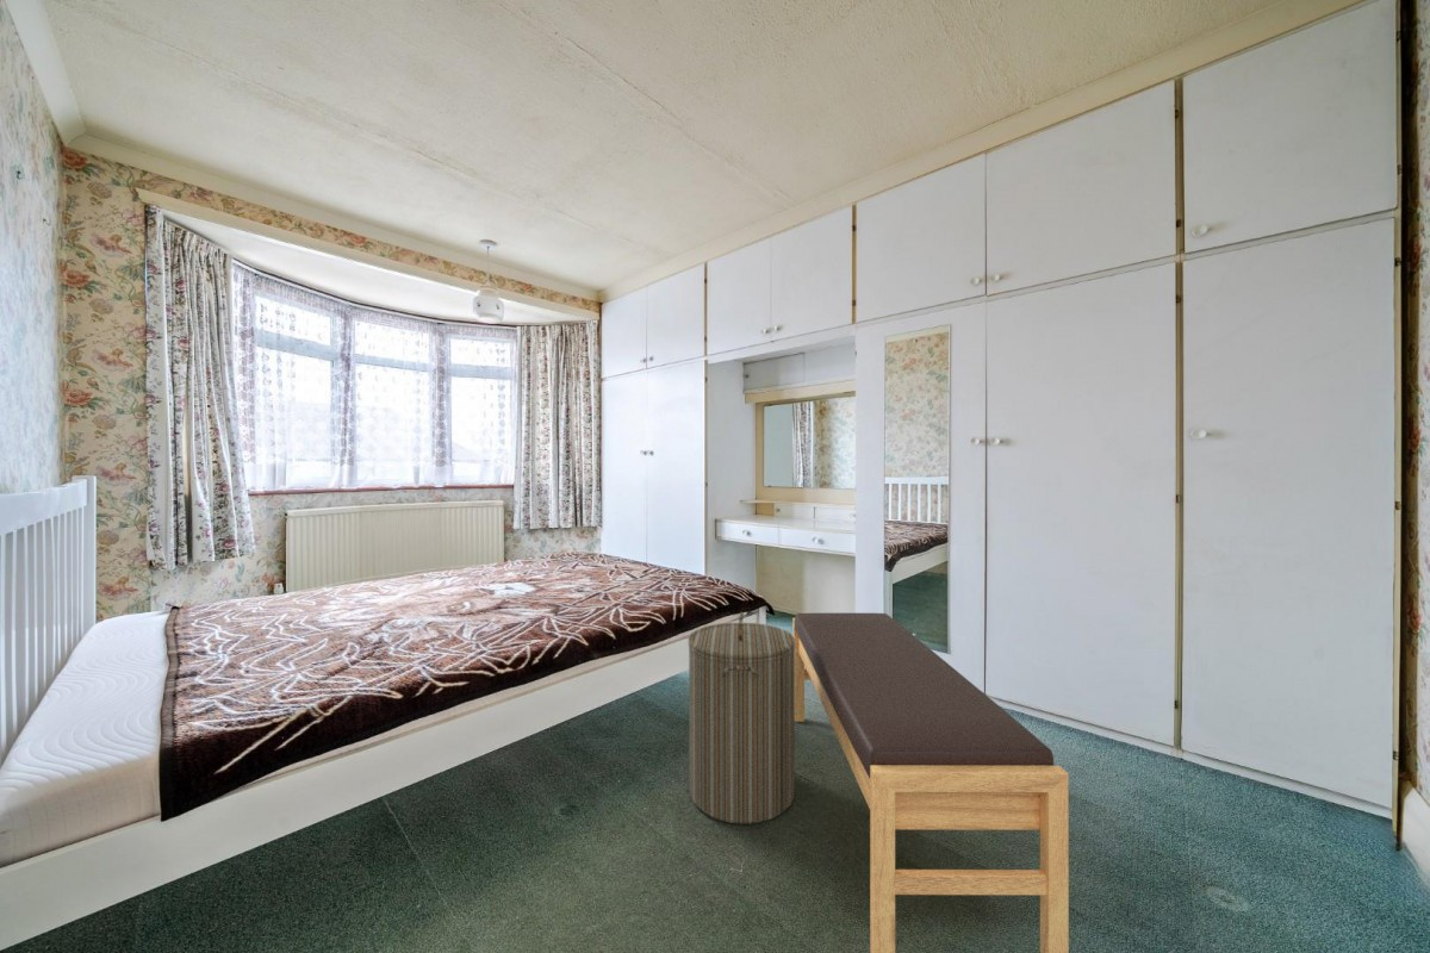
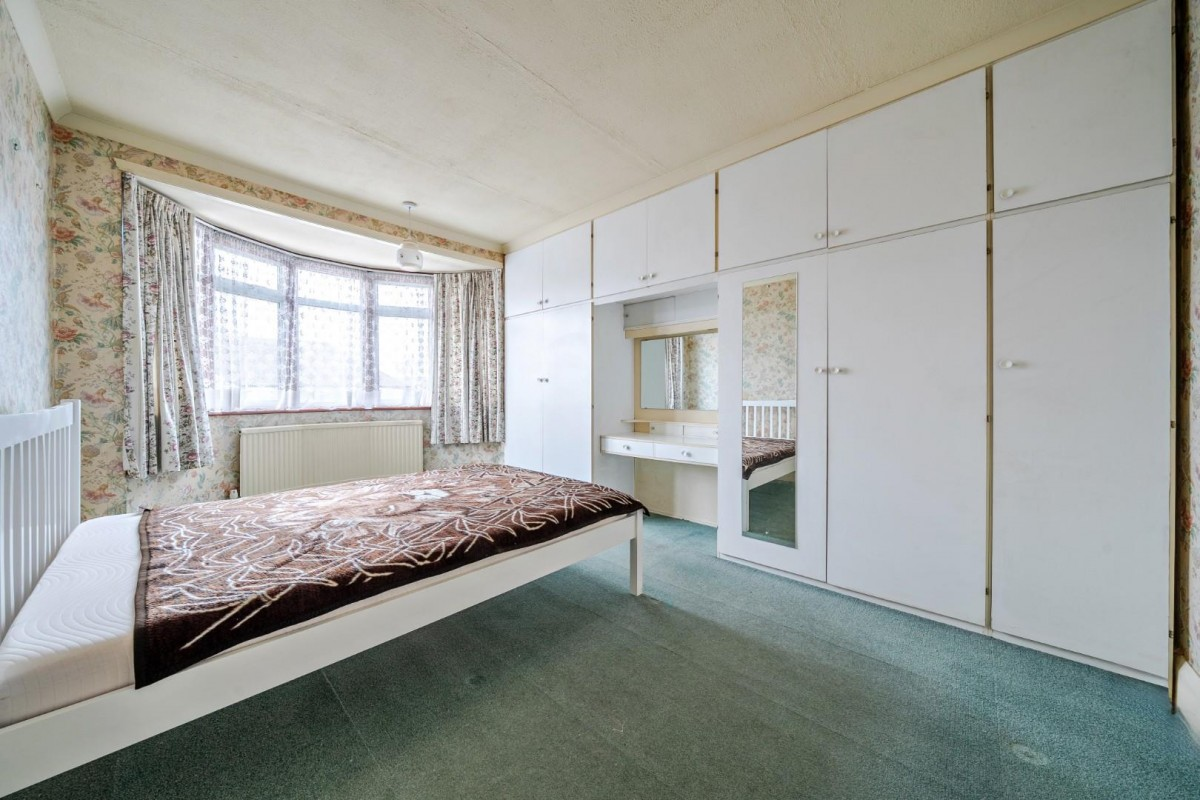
- laundry hamper [688,611,796,826]
- bench [792,612,1070,953]
